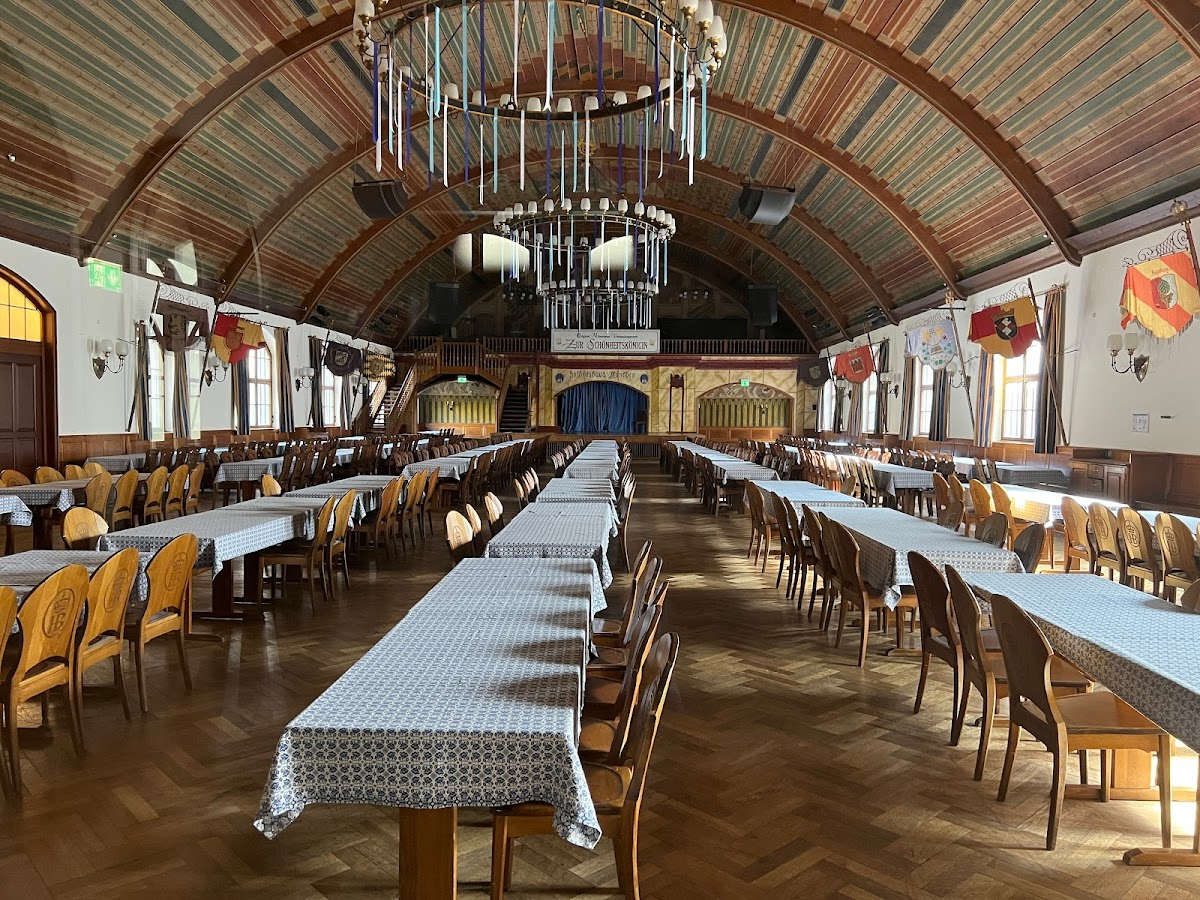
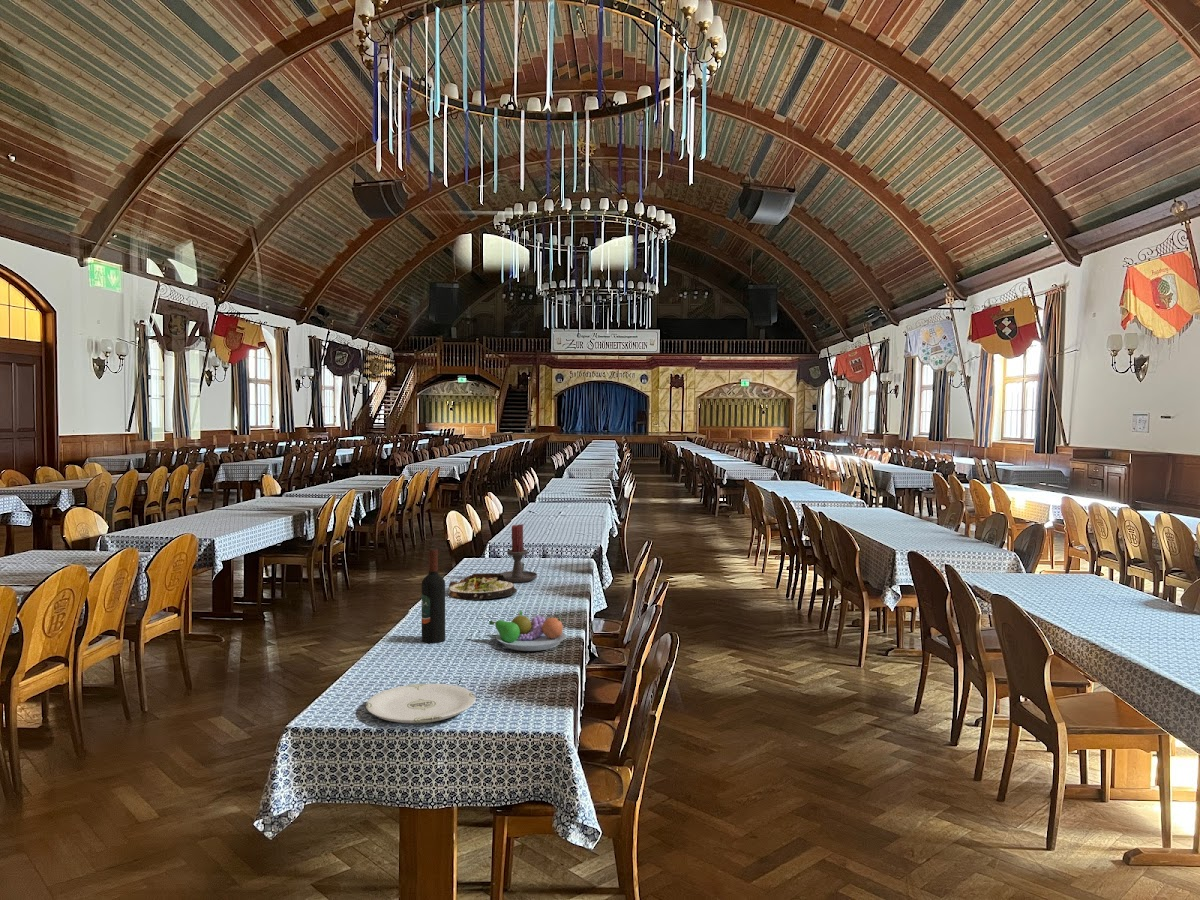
+ wine bottle [421,548,446,645]
+ fruit bowl [488,610,567,652]
+ salad plate [447,572,518,601]
+ candle holder [499,523,538,583]
+ plate [365,683,476,724]
